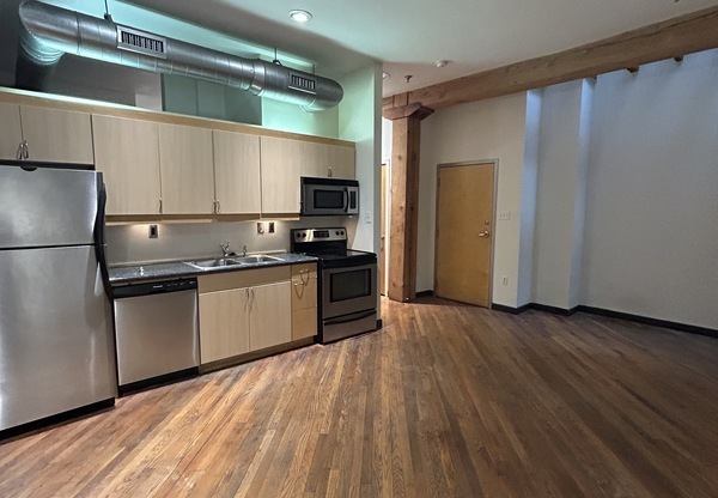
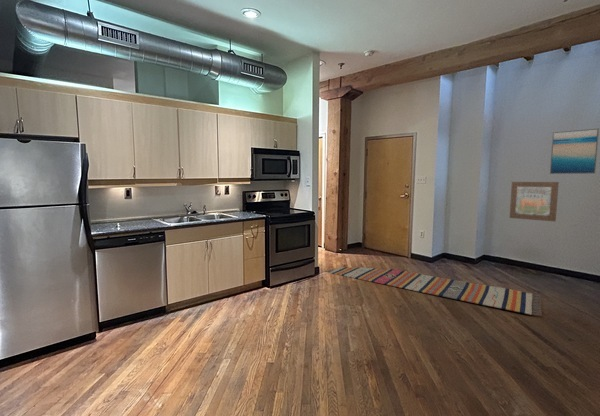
+ wall art [509,181,560,222]
+ rug [324,266,543,317]
+ wall art [549,128,600,175]
